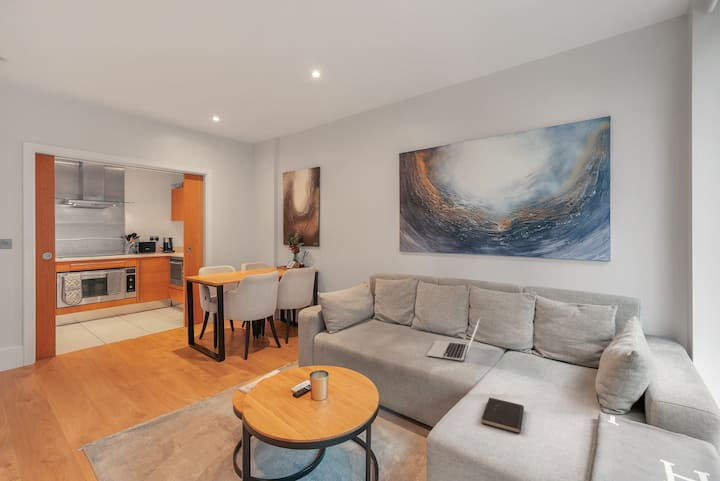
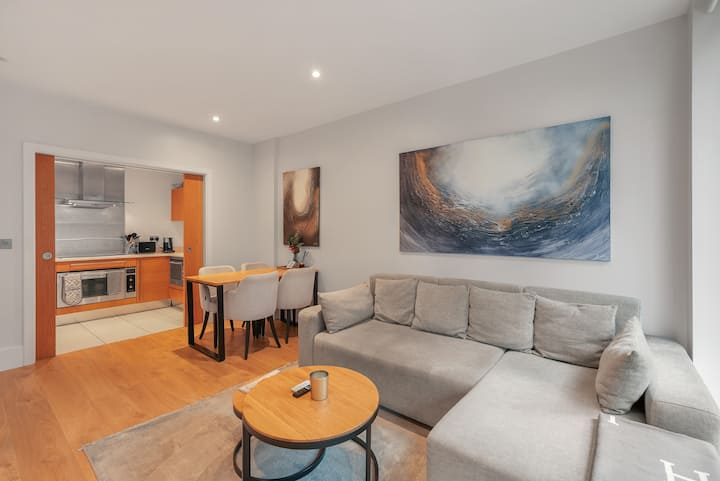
- laptop [426,317,481,362]
- hardcover book [481,396,525,434]
